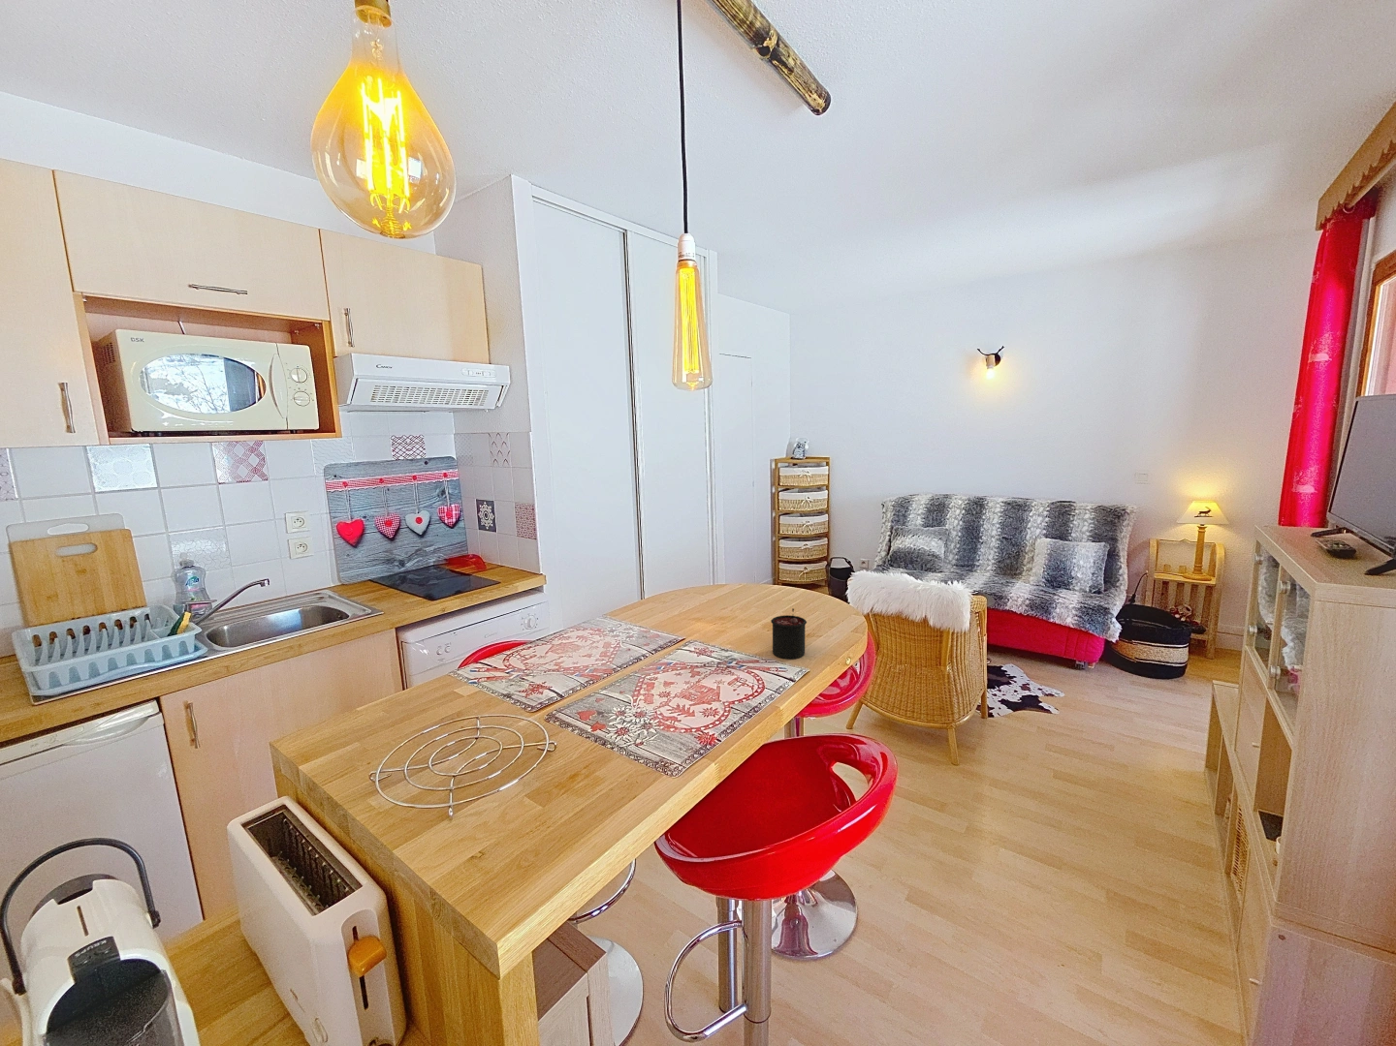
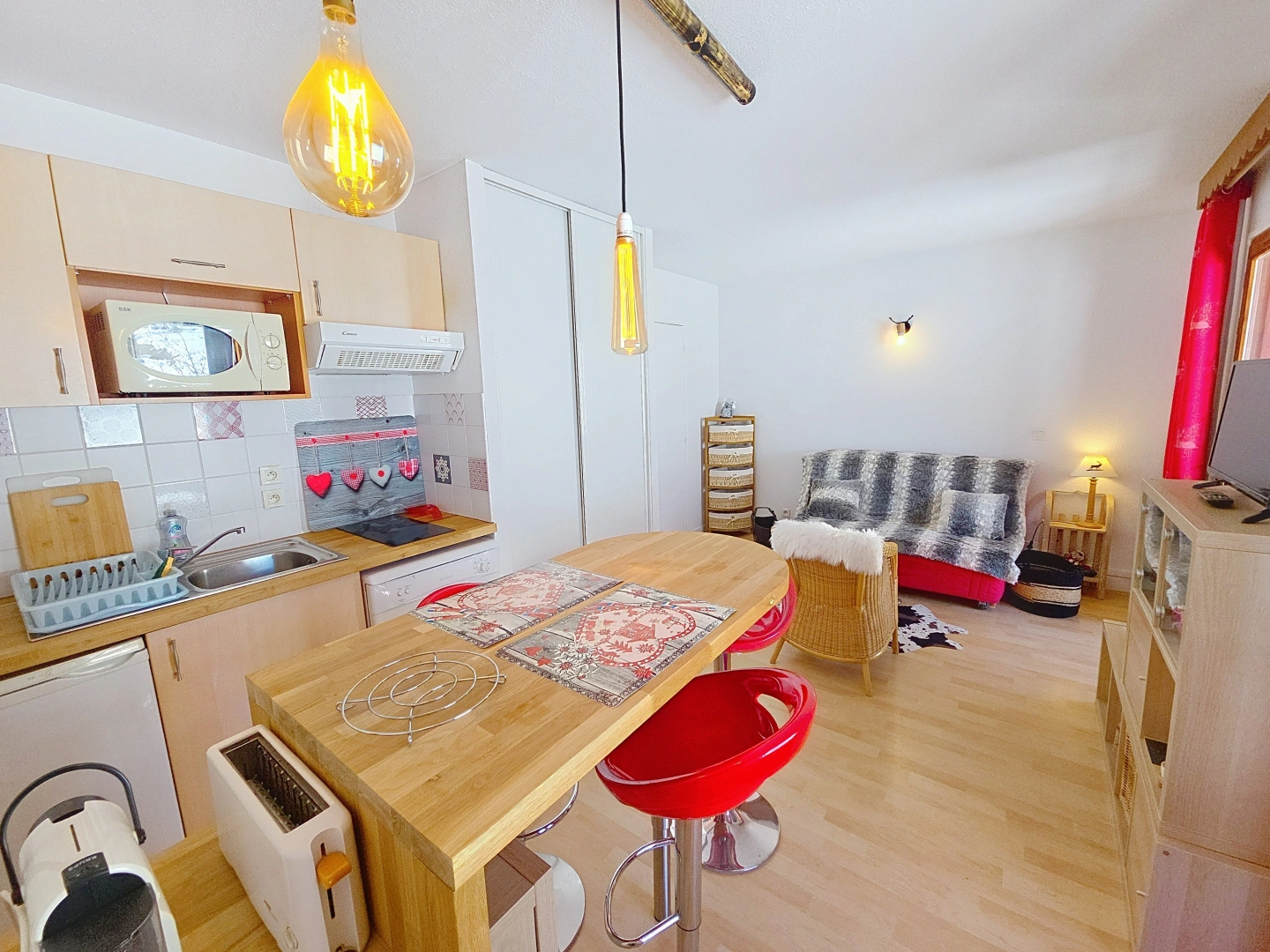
- candle [769,608,808,659]
